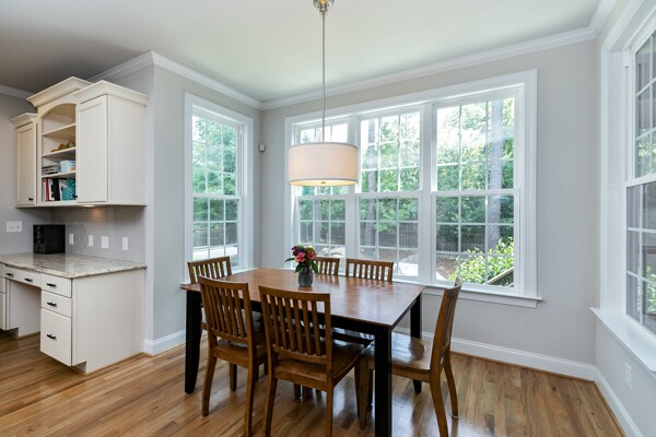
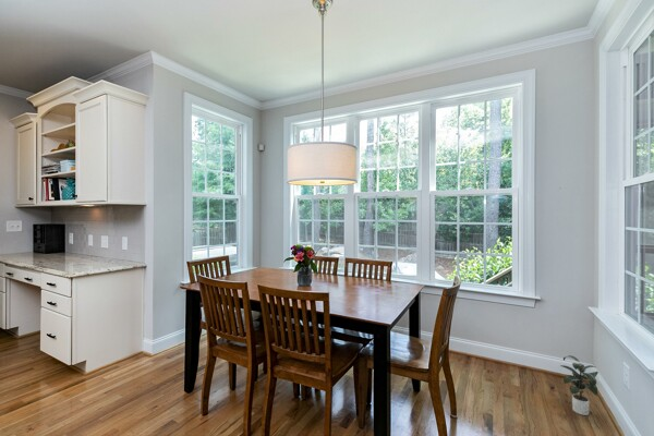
+ potted plant [558,354,600,416]
